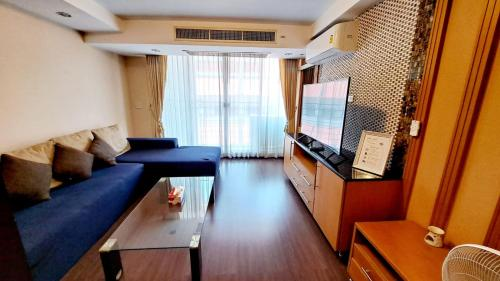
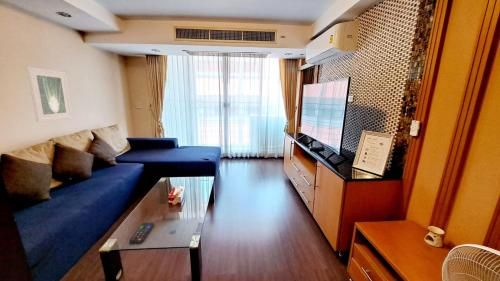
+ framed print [26,66,73,123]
+ remote control [128,222,155,245]
